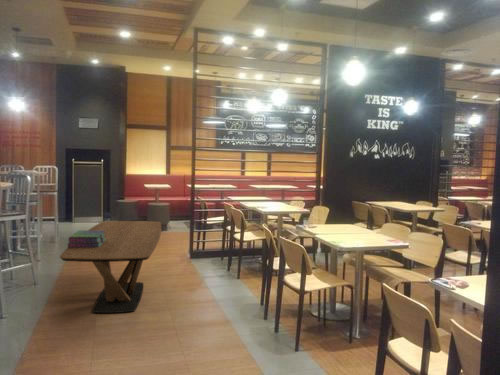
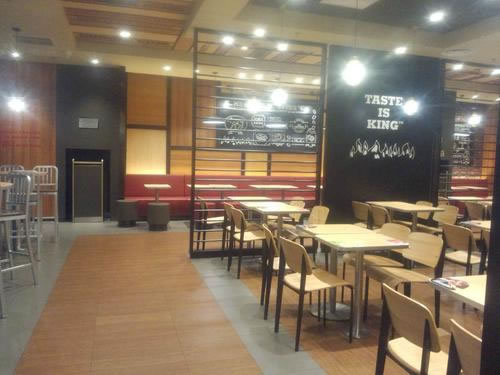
- dining table [59,220,162,314]
- stack of books [67,229,106,247]
